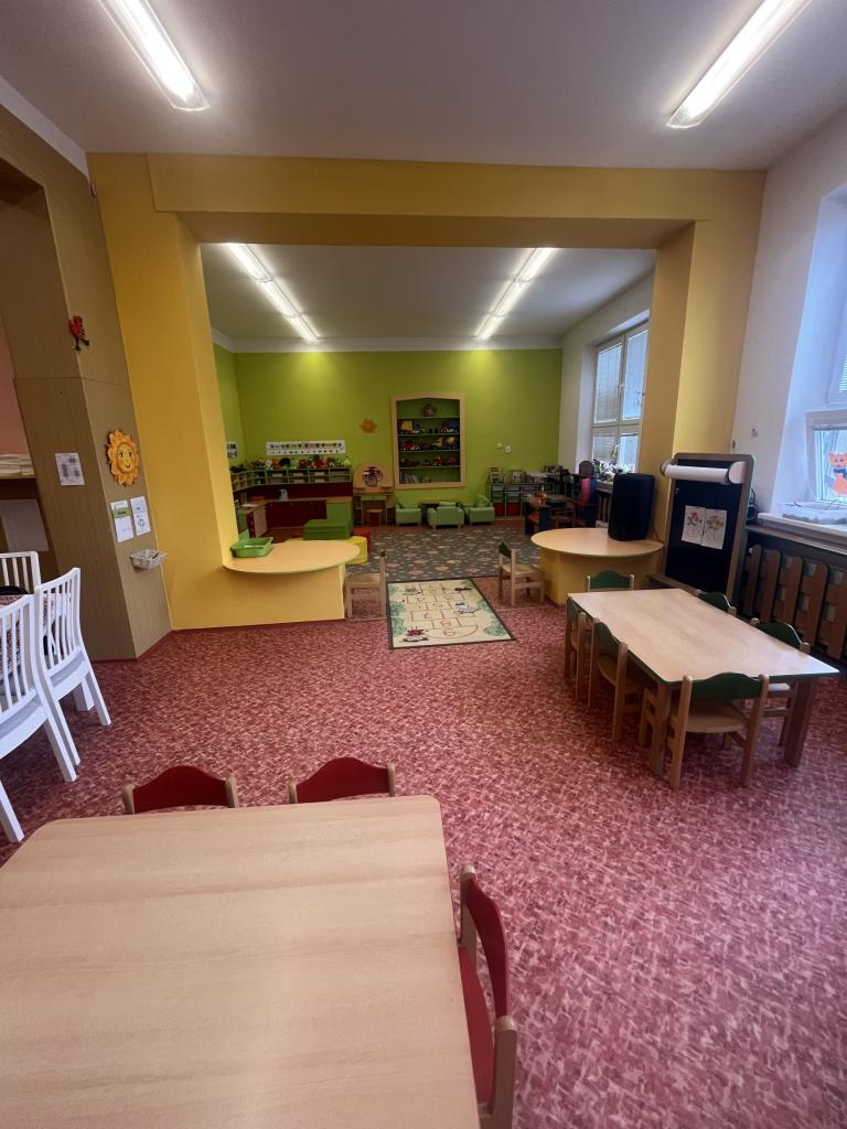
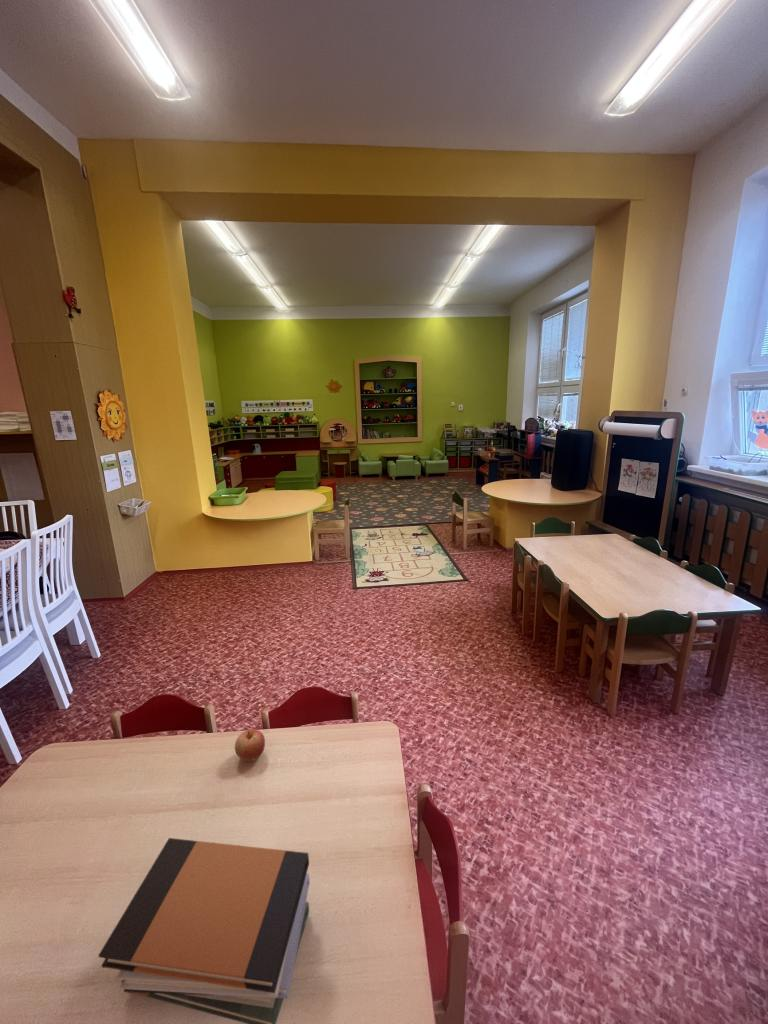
+ book stack [97,837,311,1024]
+ apple [234,728,266,762]
